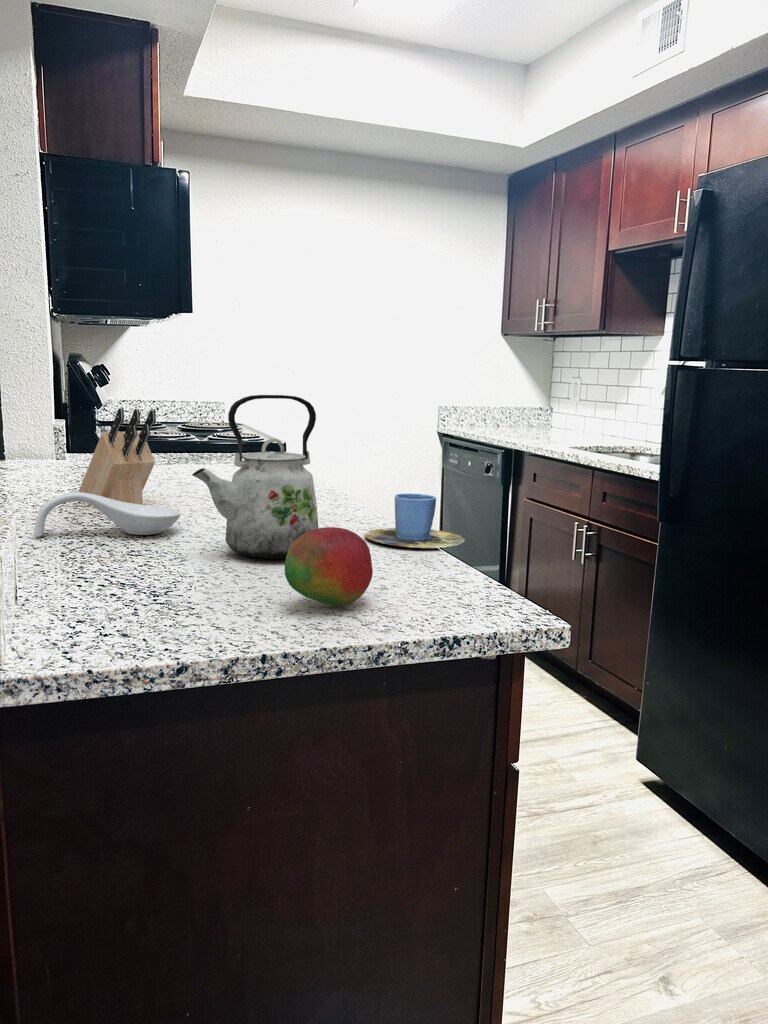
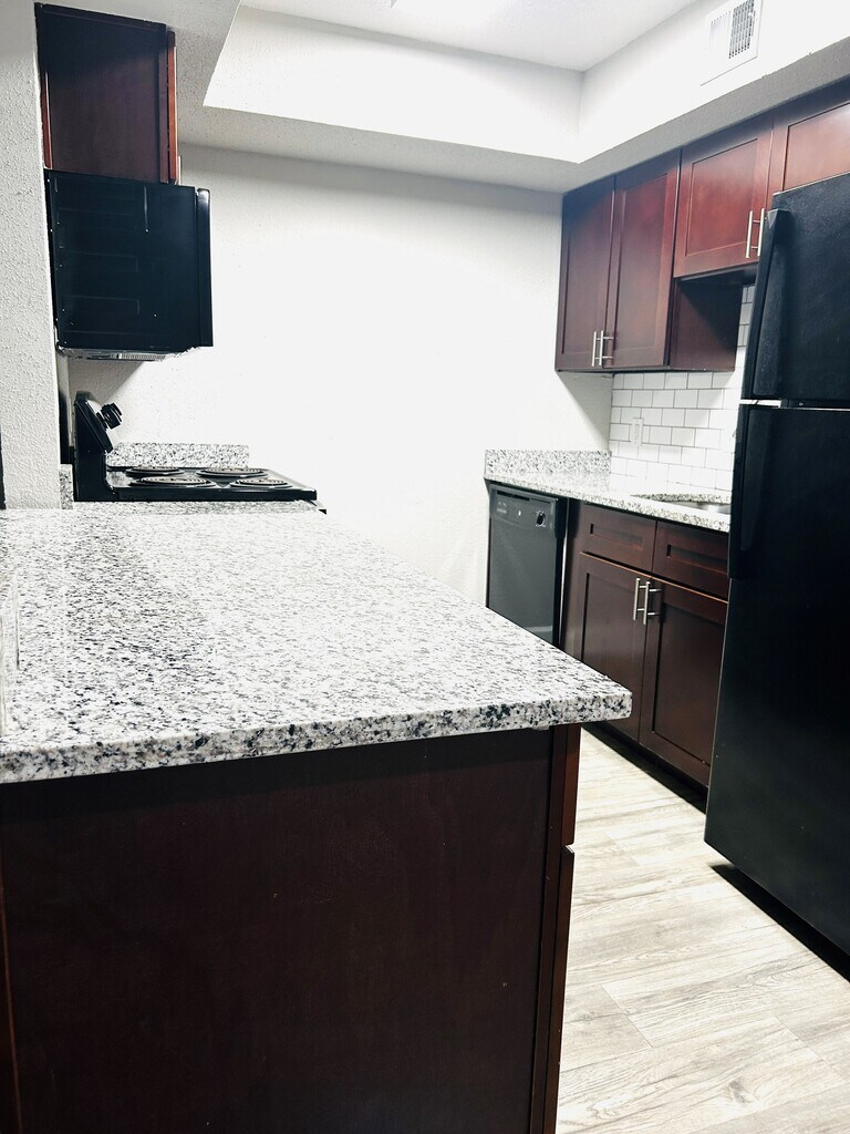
- fruit [284,526,374,607]
- knife block [78,407,157,505]
- spoon rest [34,491,182,538]
- cup [364,492,466,549]
- kettle [191,394,319,560]
